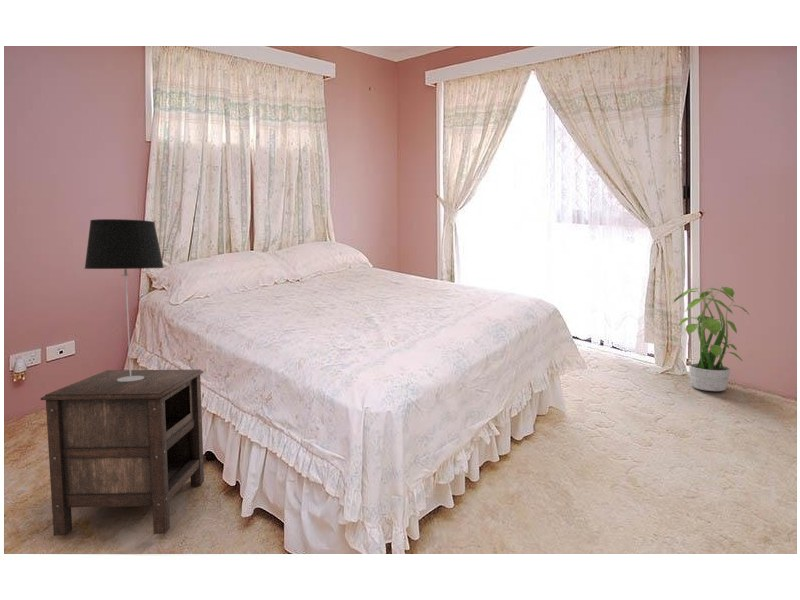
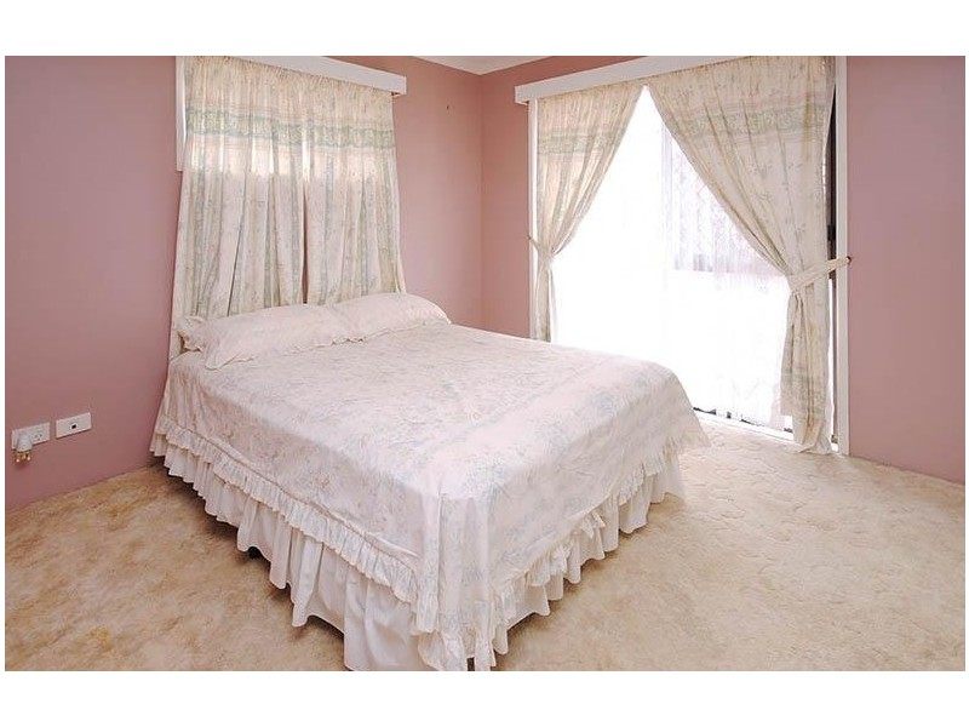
- potted plant [672,284,750,392]
- nightstand [40,368,205,537]
- table lamp [83,218,165,382]
